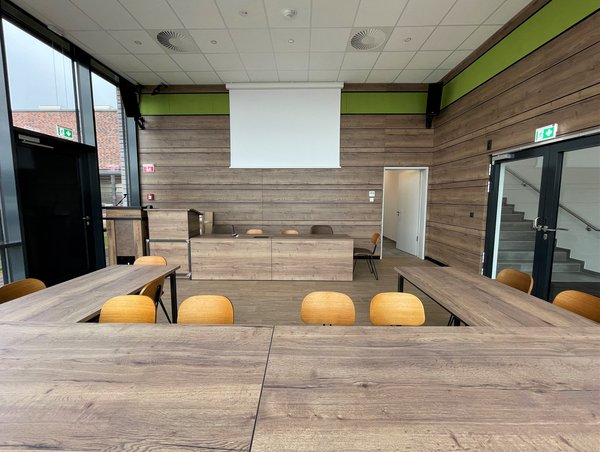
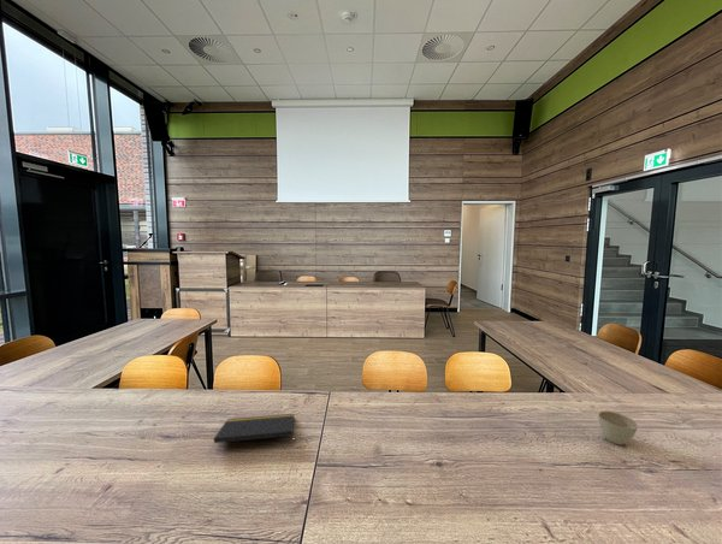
+ flower pot [597,410,639,447]
+ notepad [213,413,296,444]
